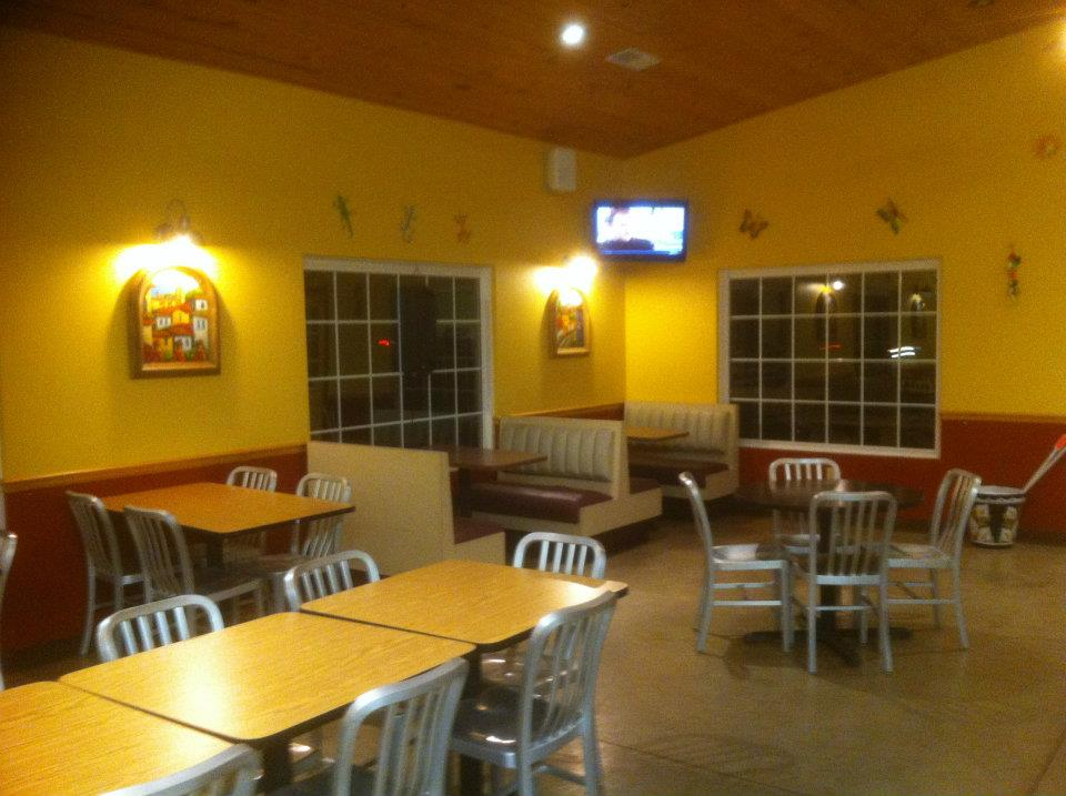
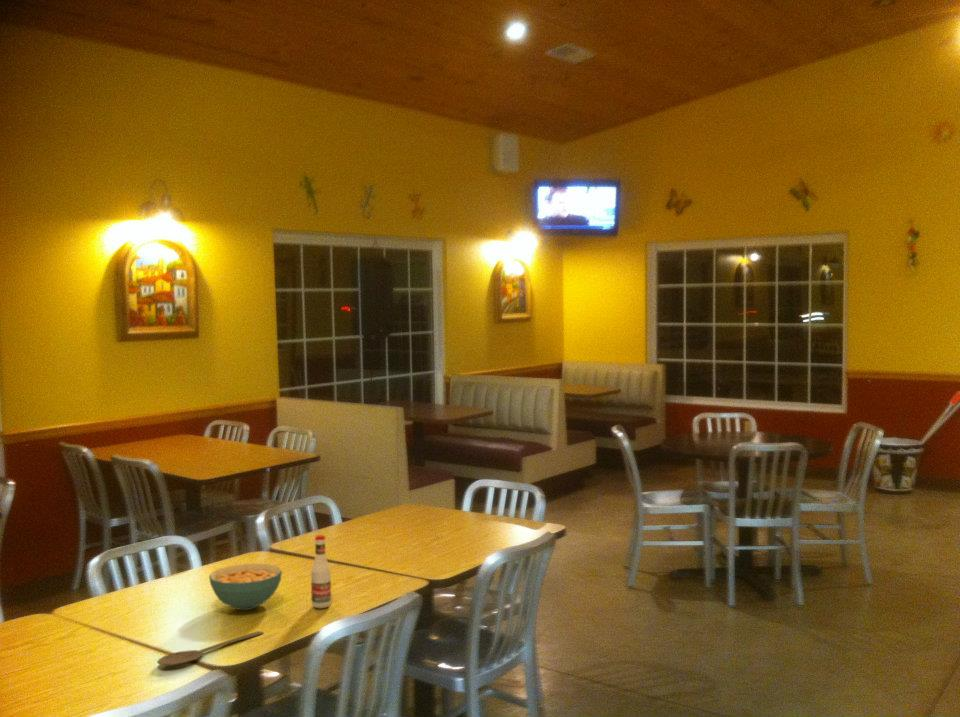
+ cereal bowl [208,563,283,611]
+ tabasco sauce [310,534,332,609]
+ wooden spoon [156,630,264,666]
